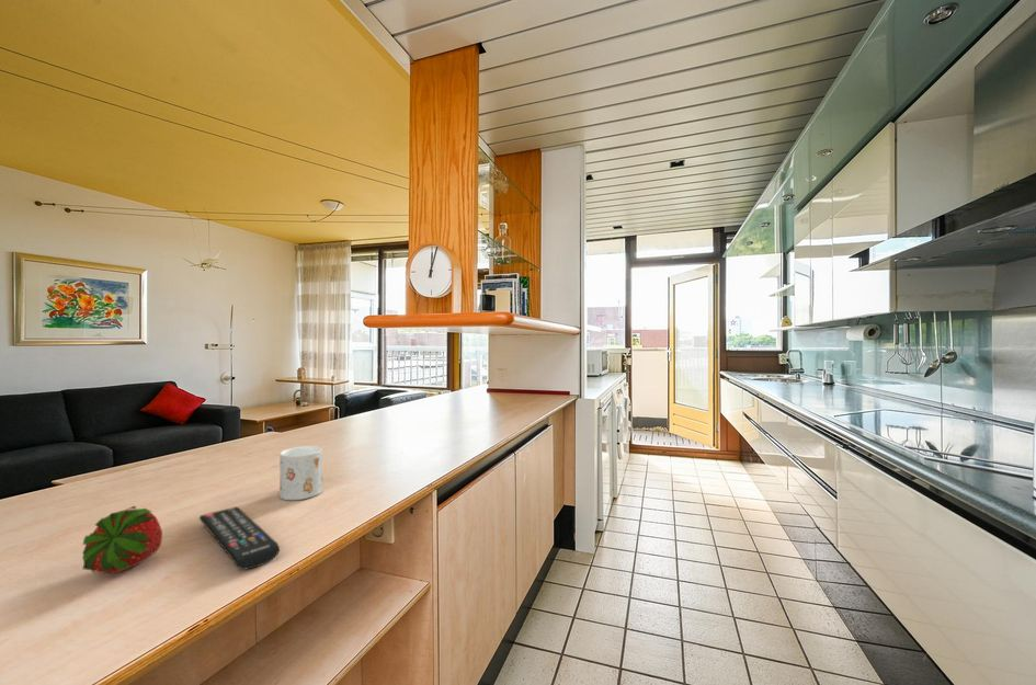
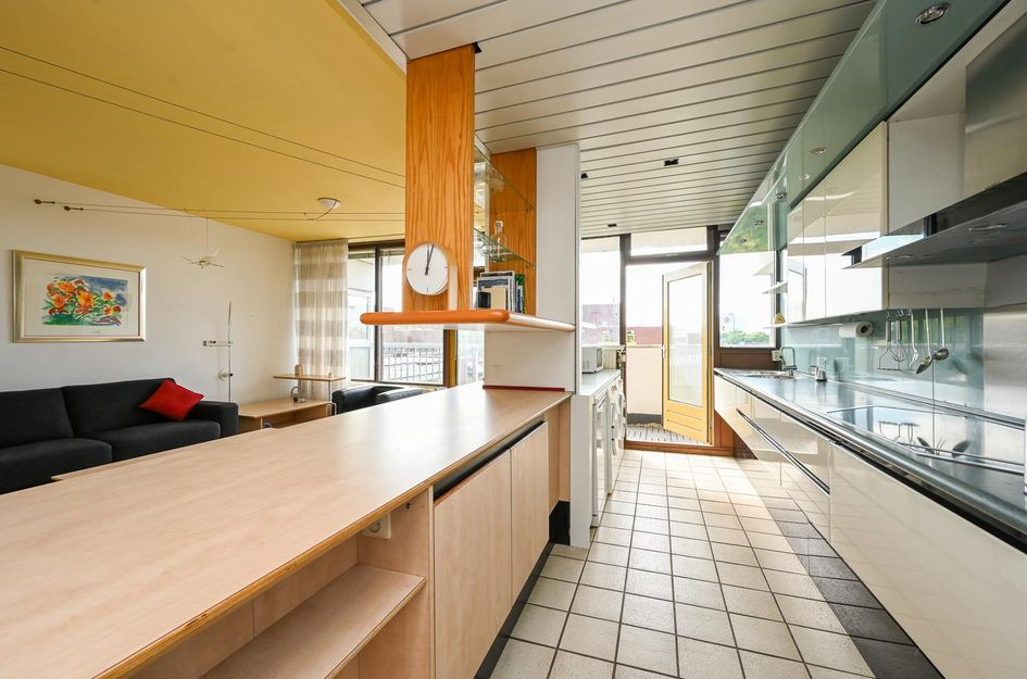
- mug [278,445,323,501]
- remote control [198,505,281,571]
- fruit [81,505,163,574]
